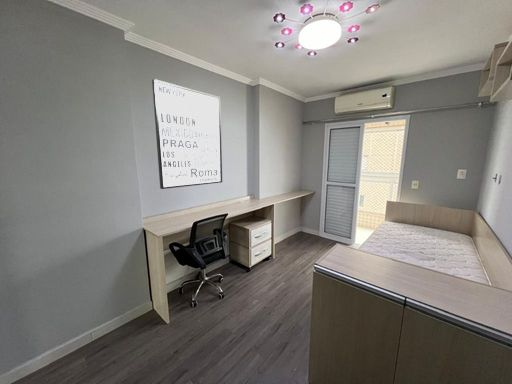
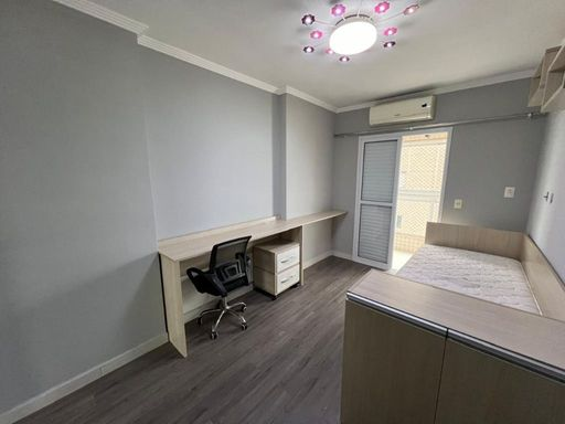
- wall art [151,78,223,190]
